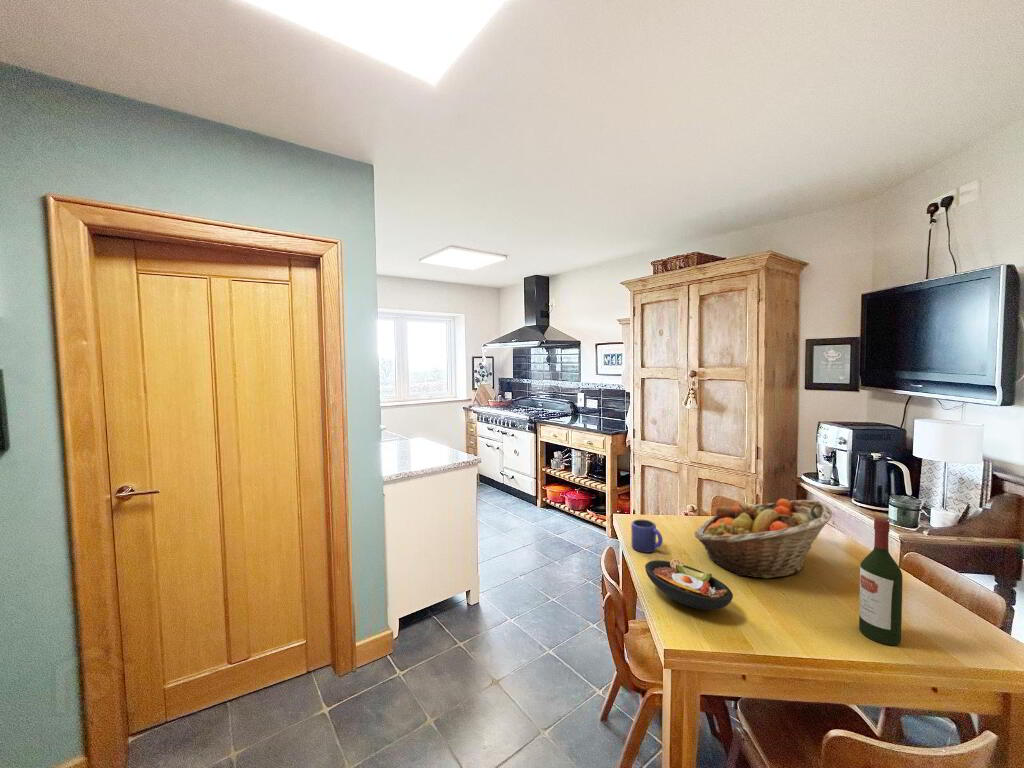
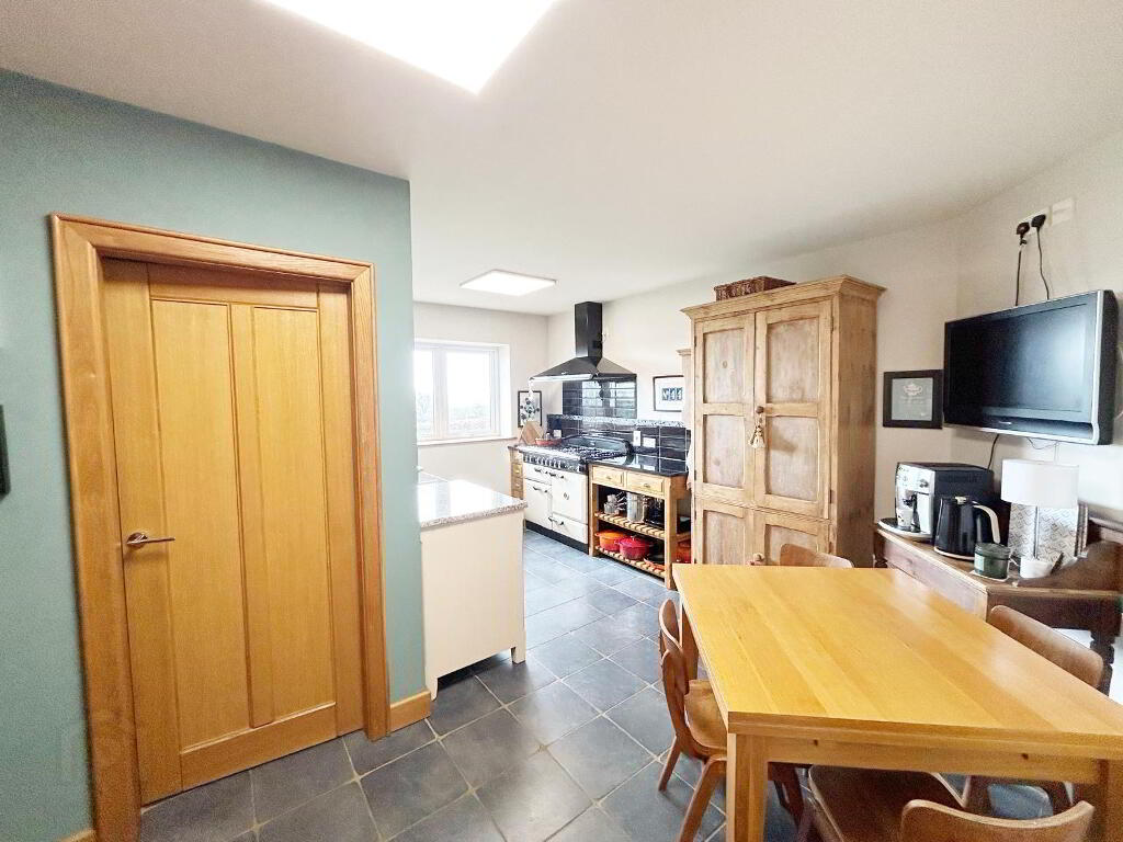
- fruit basket [694,498,833,579]
- wine bottle [858,517,903,646]
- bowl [644,558,734,611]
- mug [630,519,664,554]
